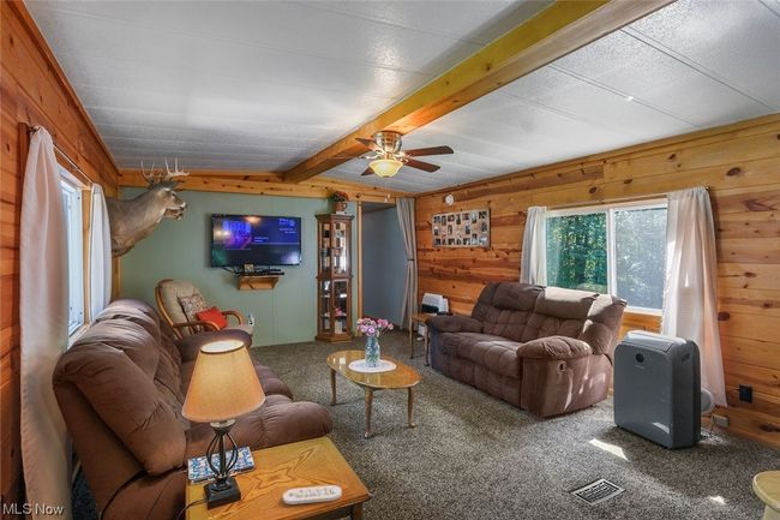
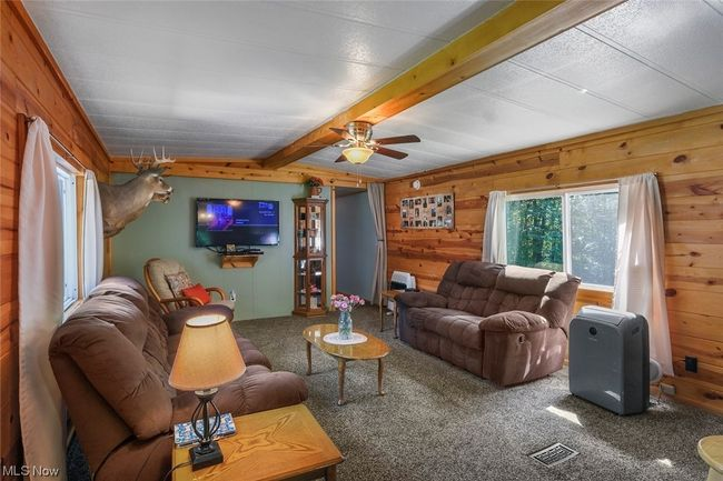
- luggage tag [282,484,343,506]
